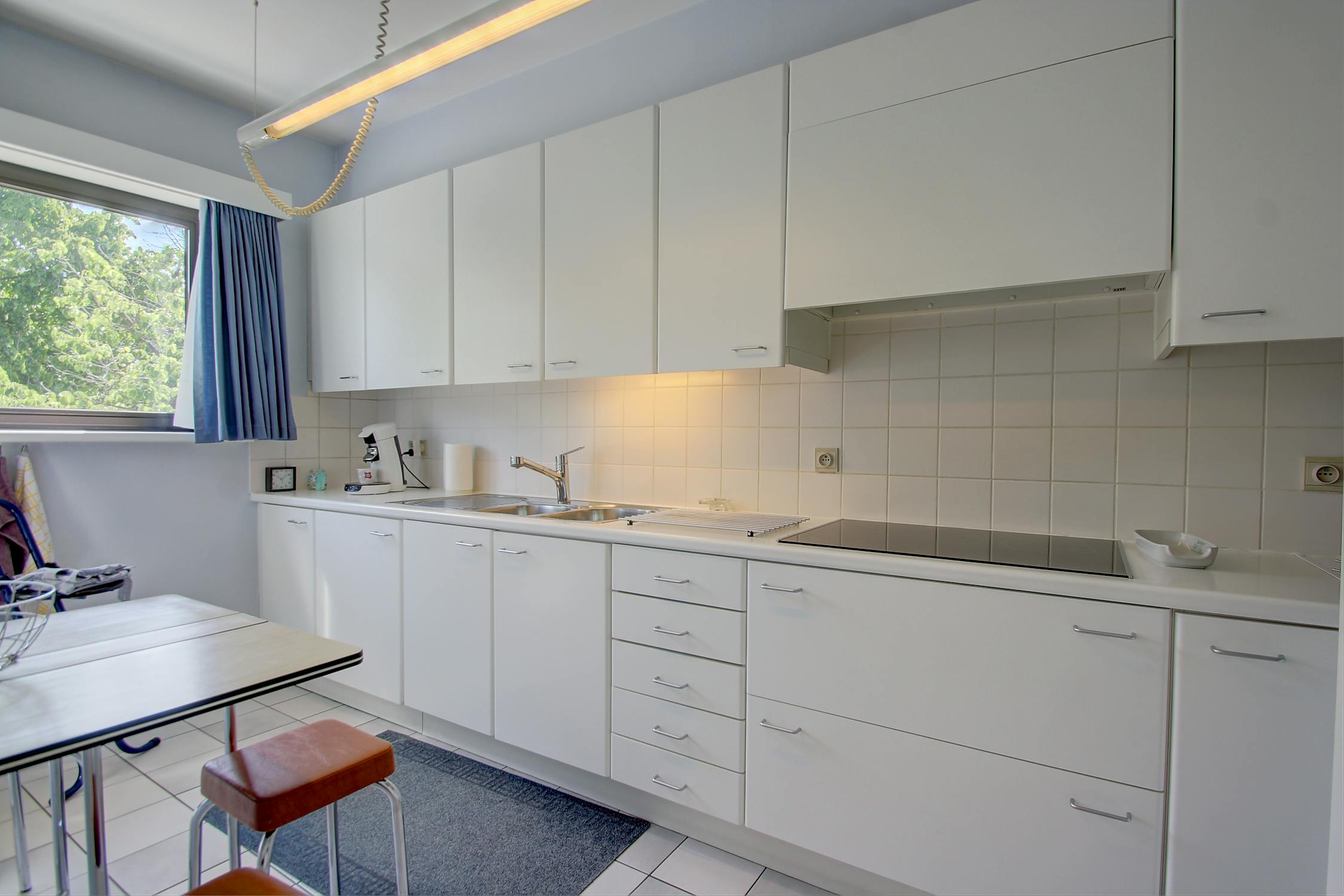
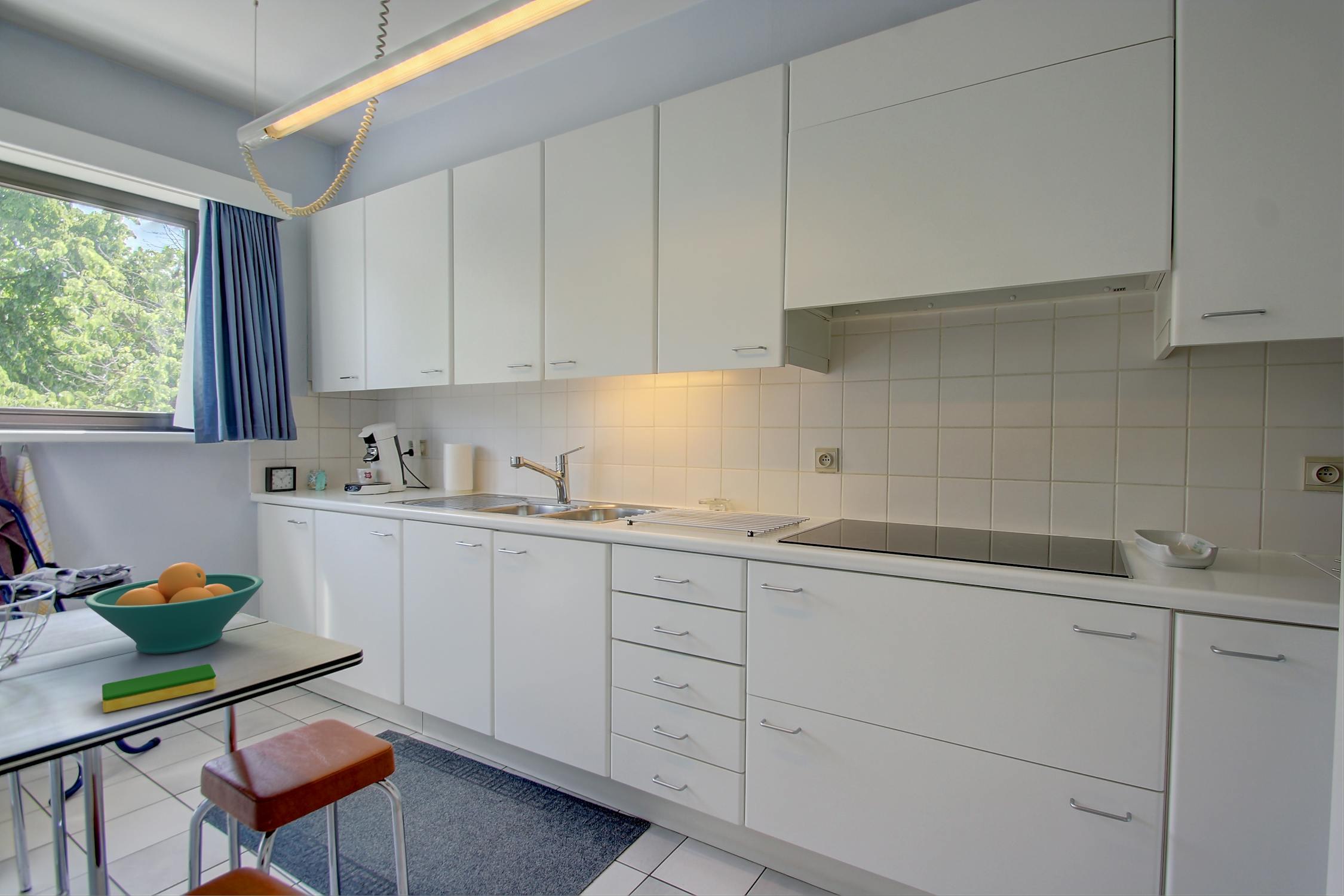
+ fruit bowl [84,562,264,655]
+ dish sponge [102,664,216,713]
